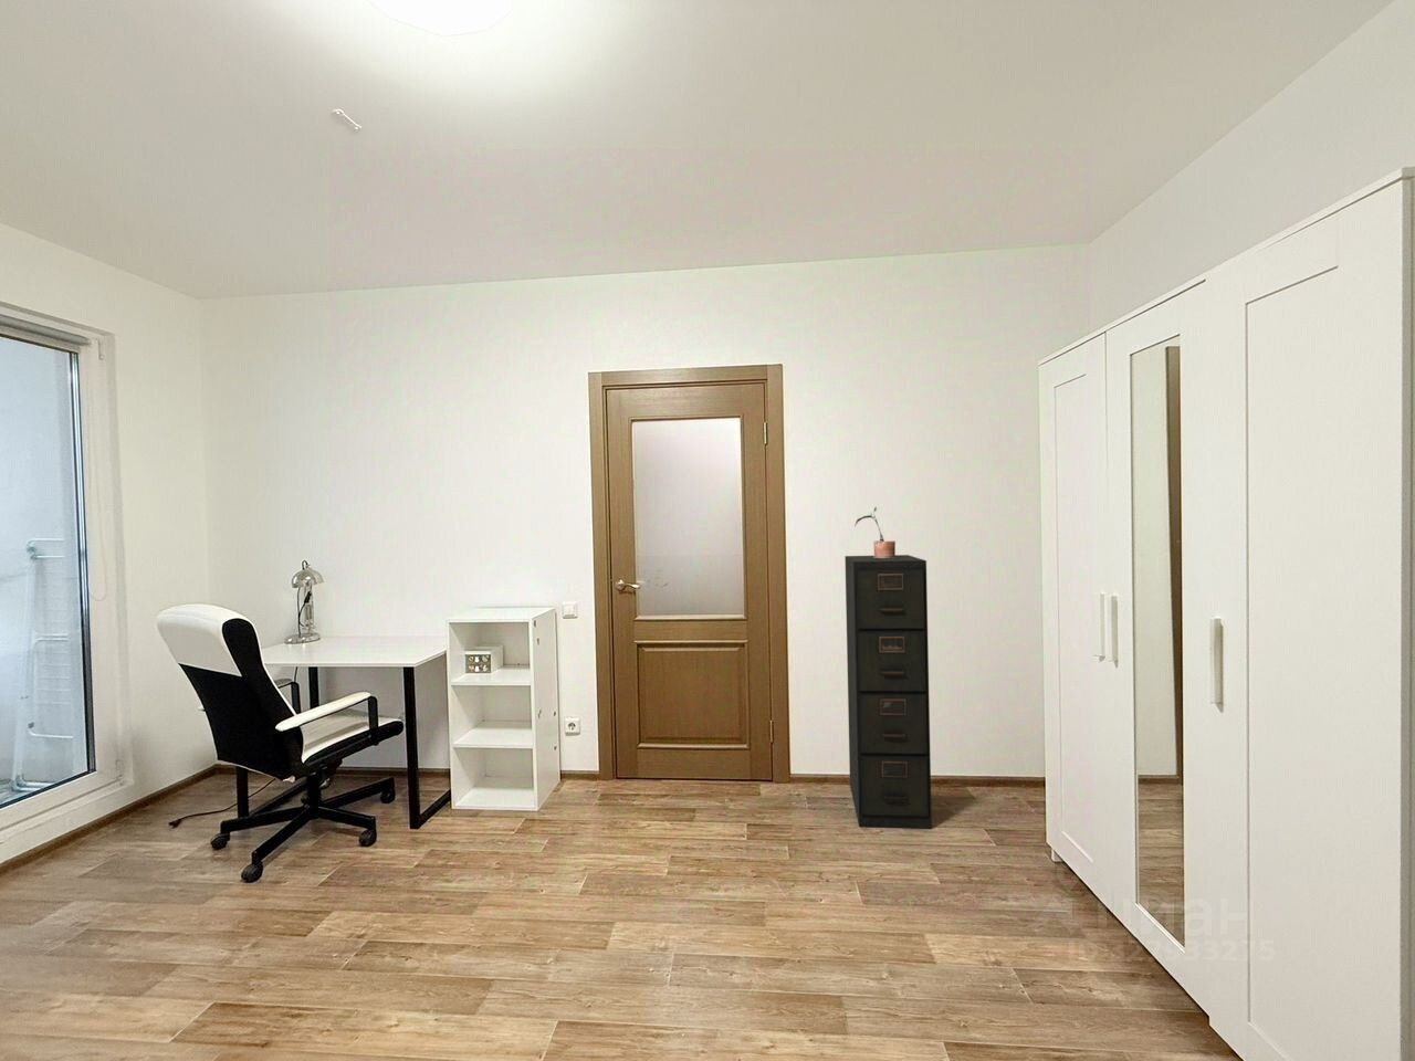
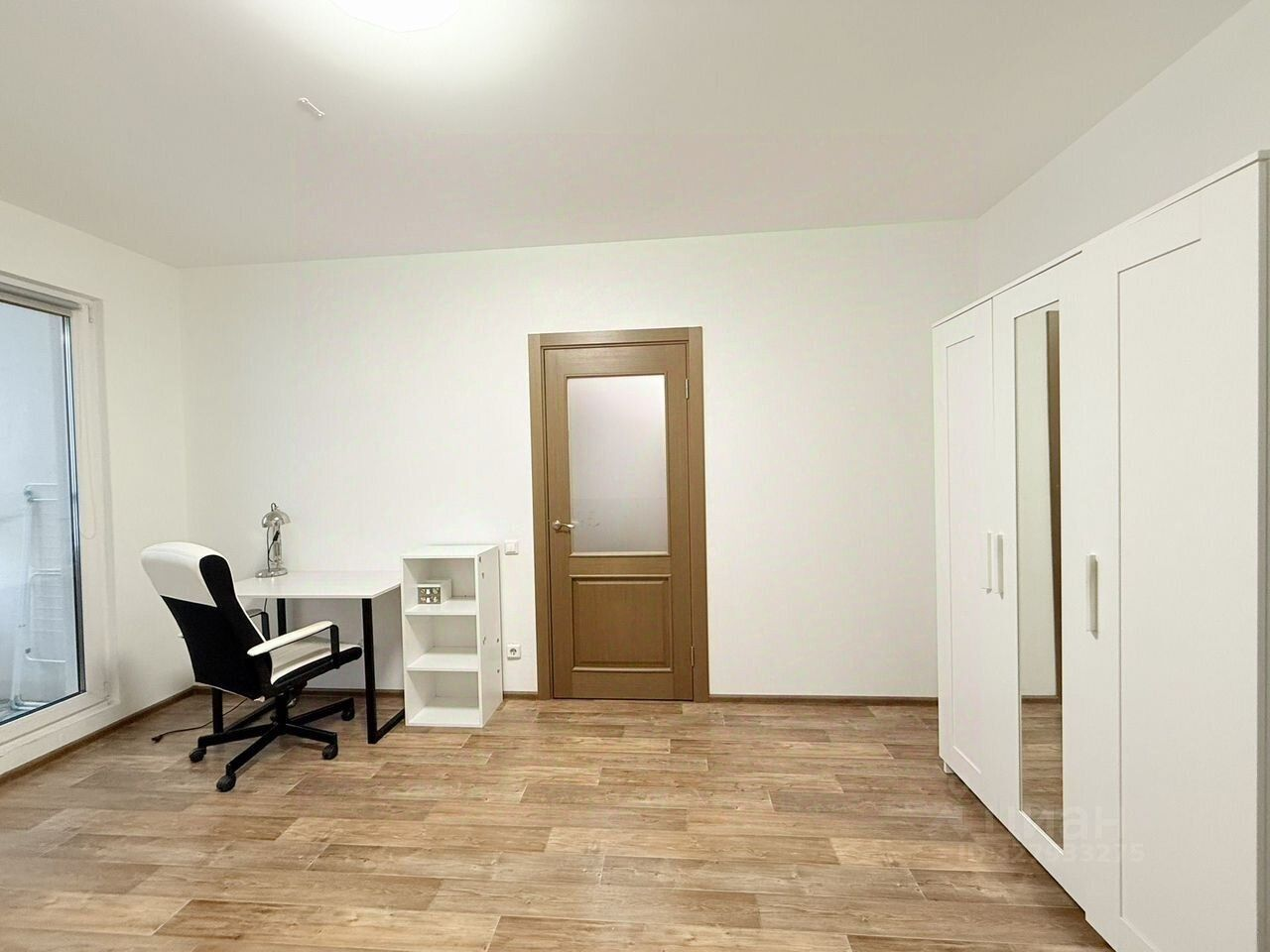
- potted plant [853,506,897,558]
- filing cabinet [843,554,933,830]
